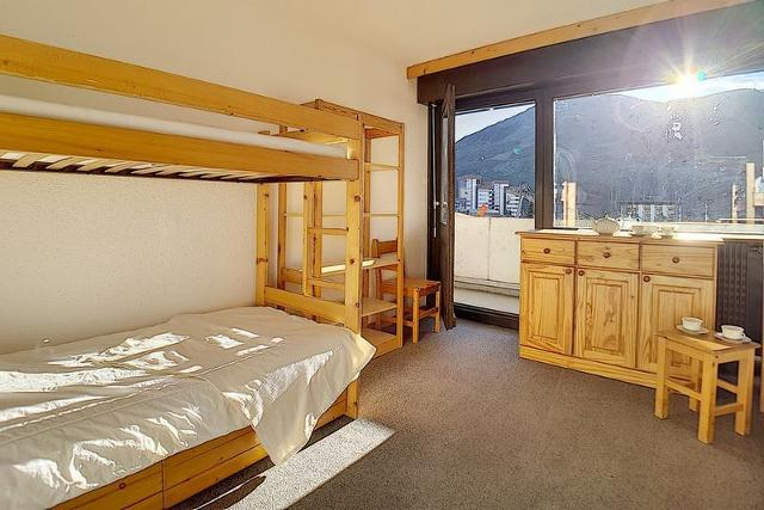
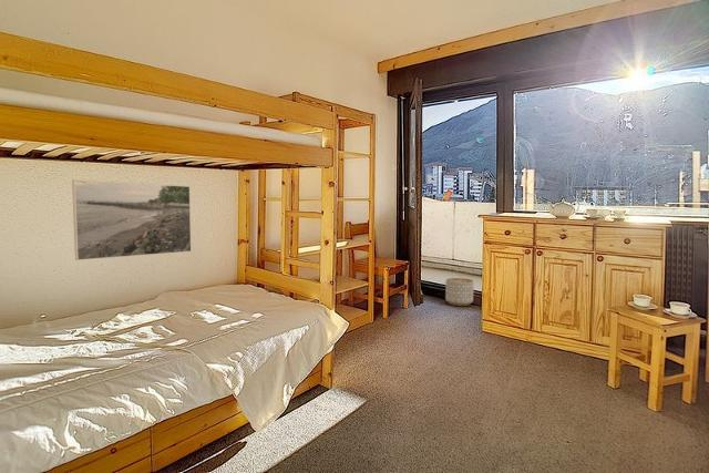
+ planter [444,277,474,307]
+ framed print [71,178,193,261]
